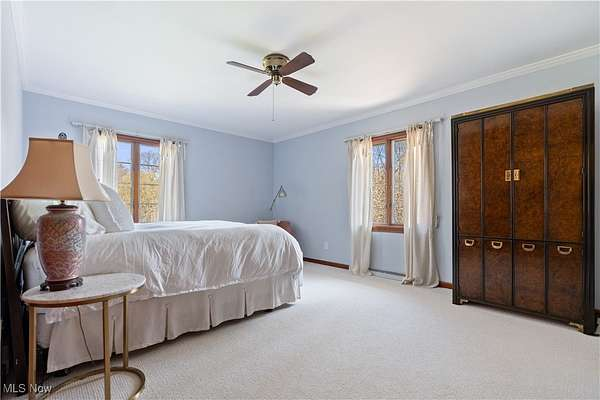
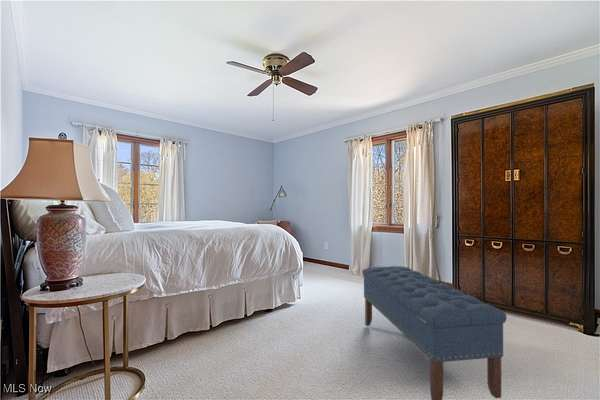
+ bench [361,265,508,400]
